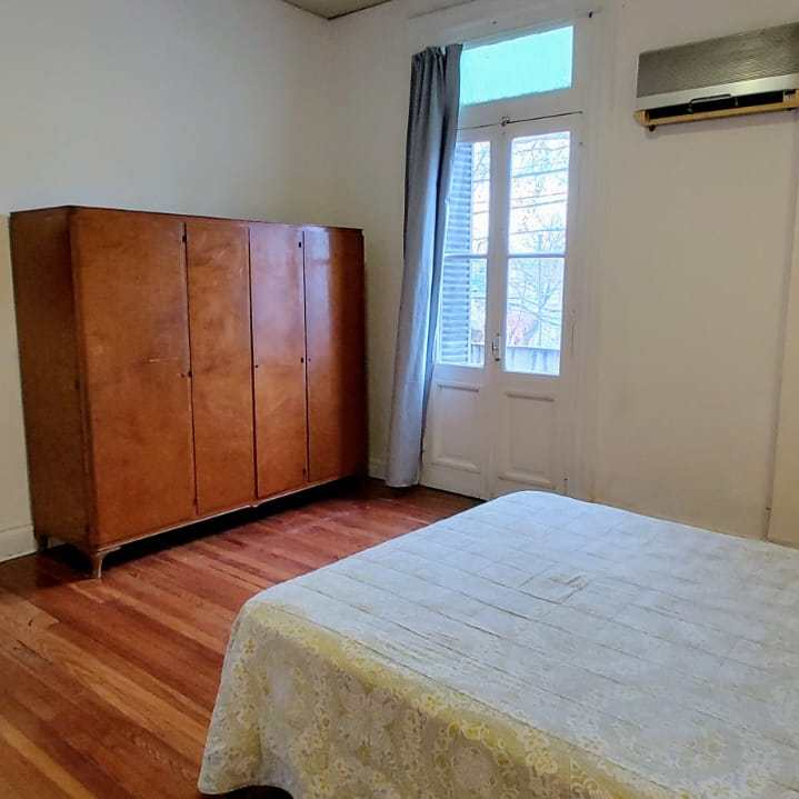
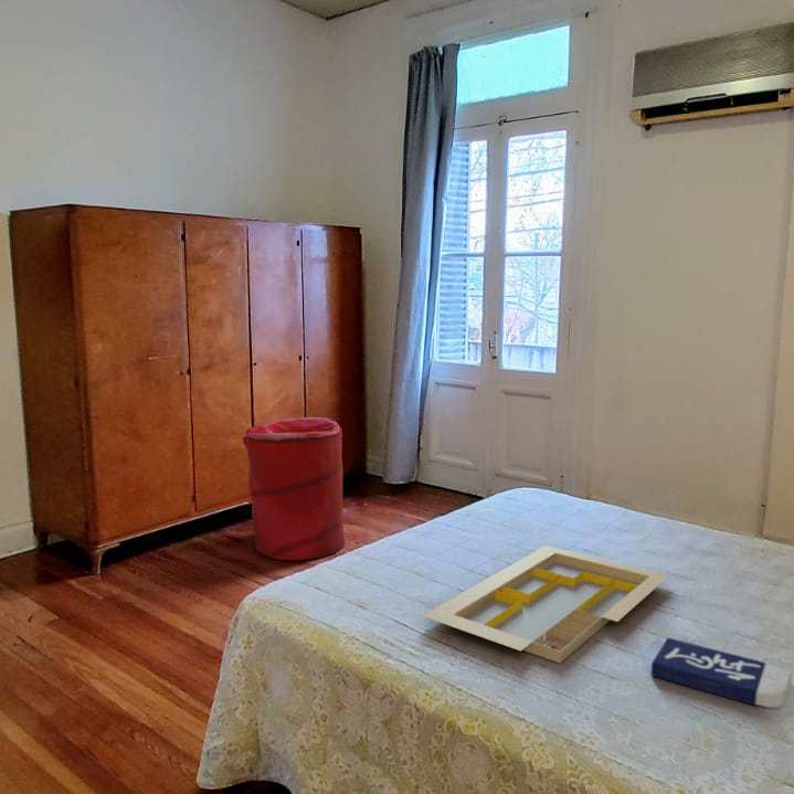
+ book [650,636,793,709]
+ serving tray [421,544,670,665]
+ laundry hamper [242,416,347,561]
